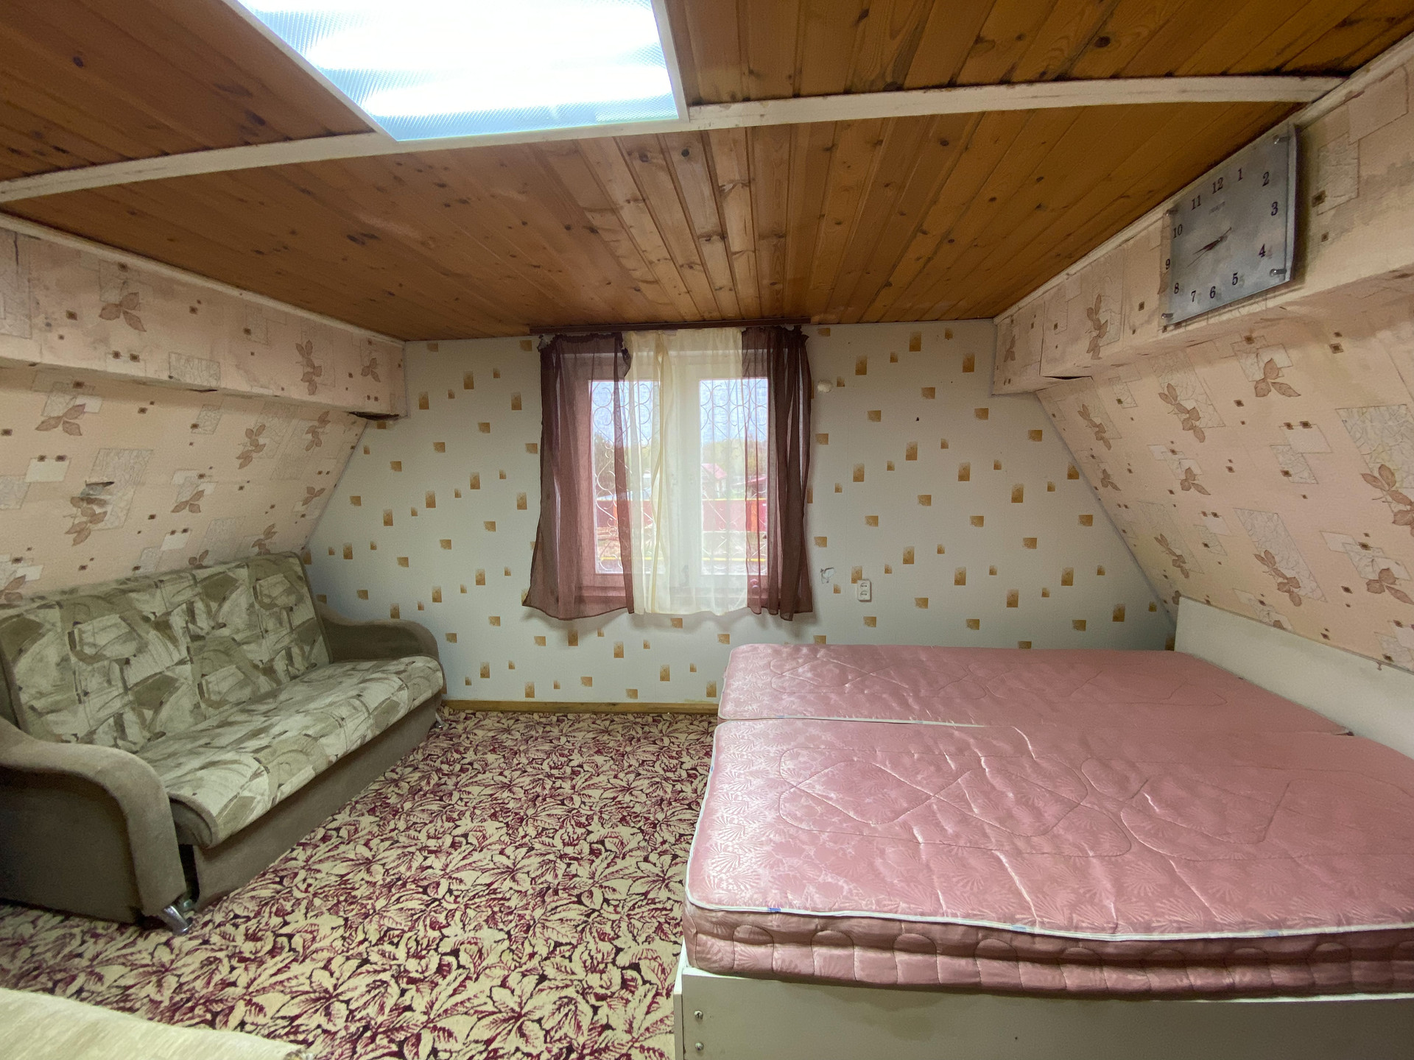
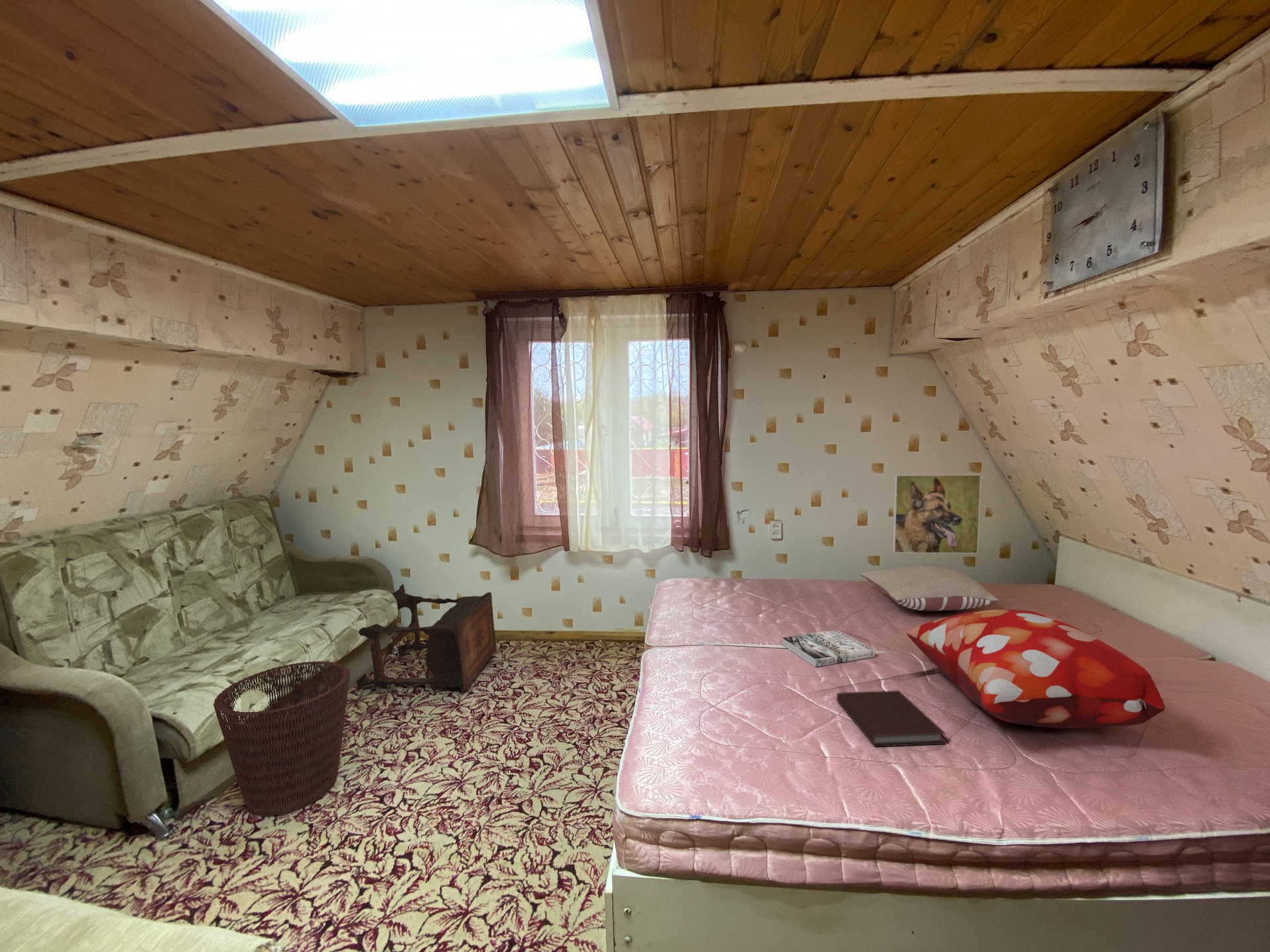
+ book [782,629,876,668]
+ pillow [860,564,999,612]
+ notebook [836,690,947,747]
+ basket [212,660,351,816]
+ decorative pillow [906,609,1165,729]
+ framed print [892,473,982,555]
+ side table [356,583,497,694]
